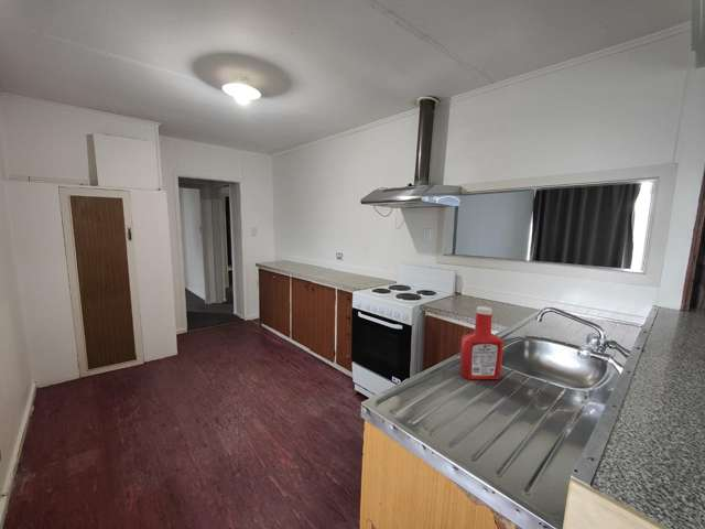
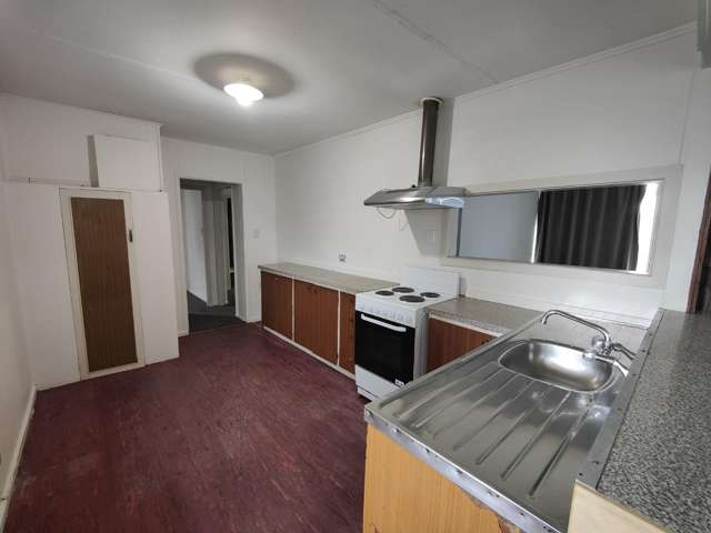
- soap bottle [458,305,505,380]
